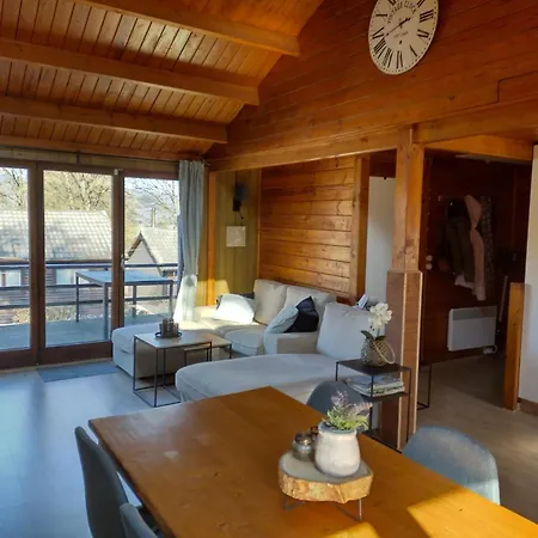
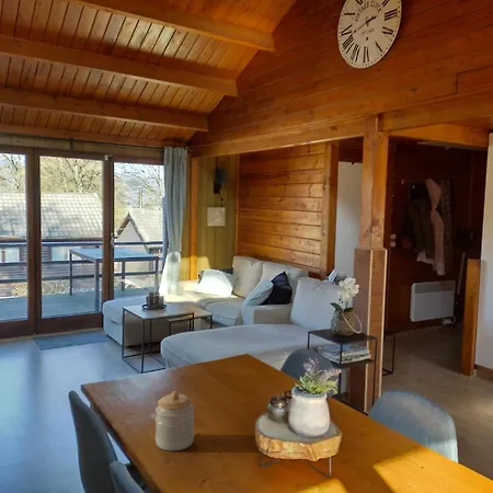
+ jar [154,390,195,451]
